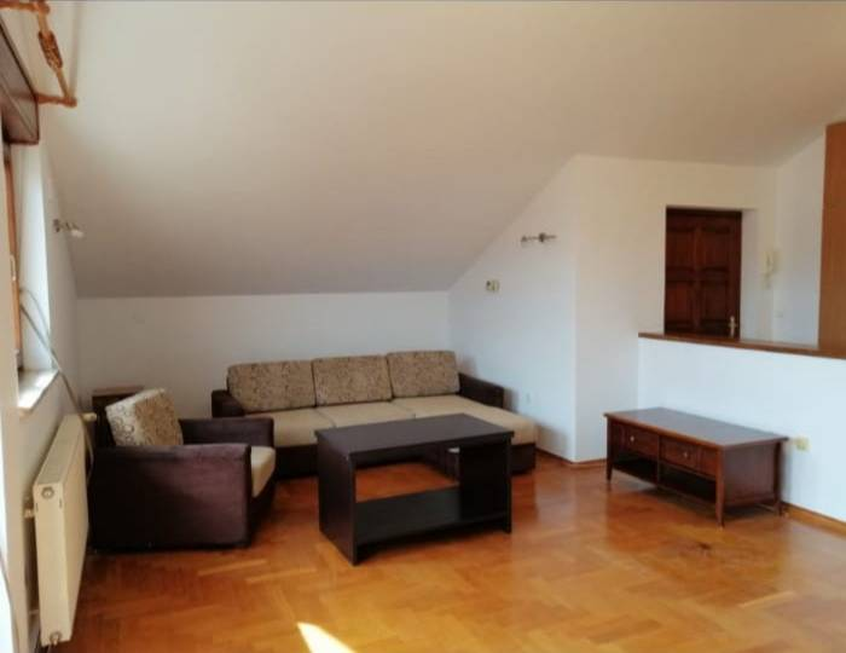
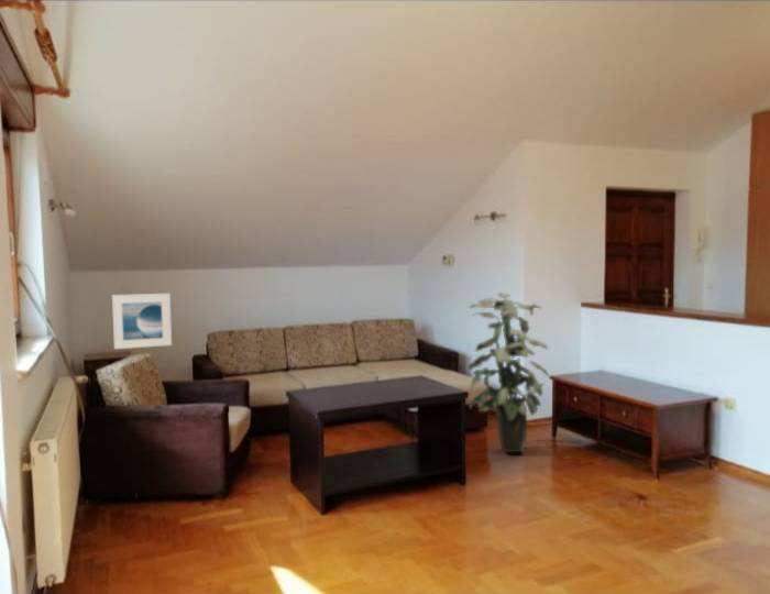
+ indoor plant [466,292,550,453]
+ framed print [111,293,173,350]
